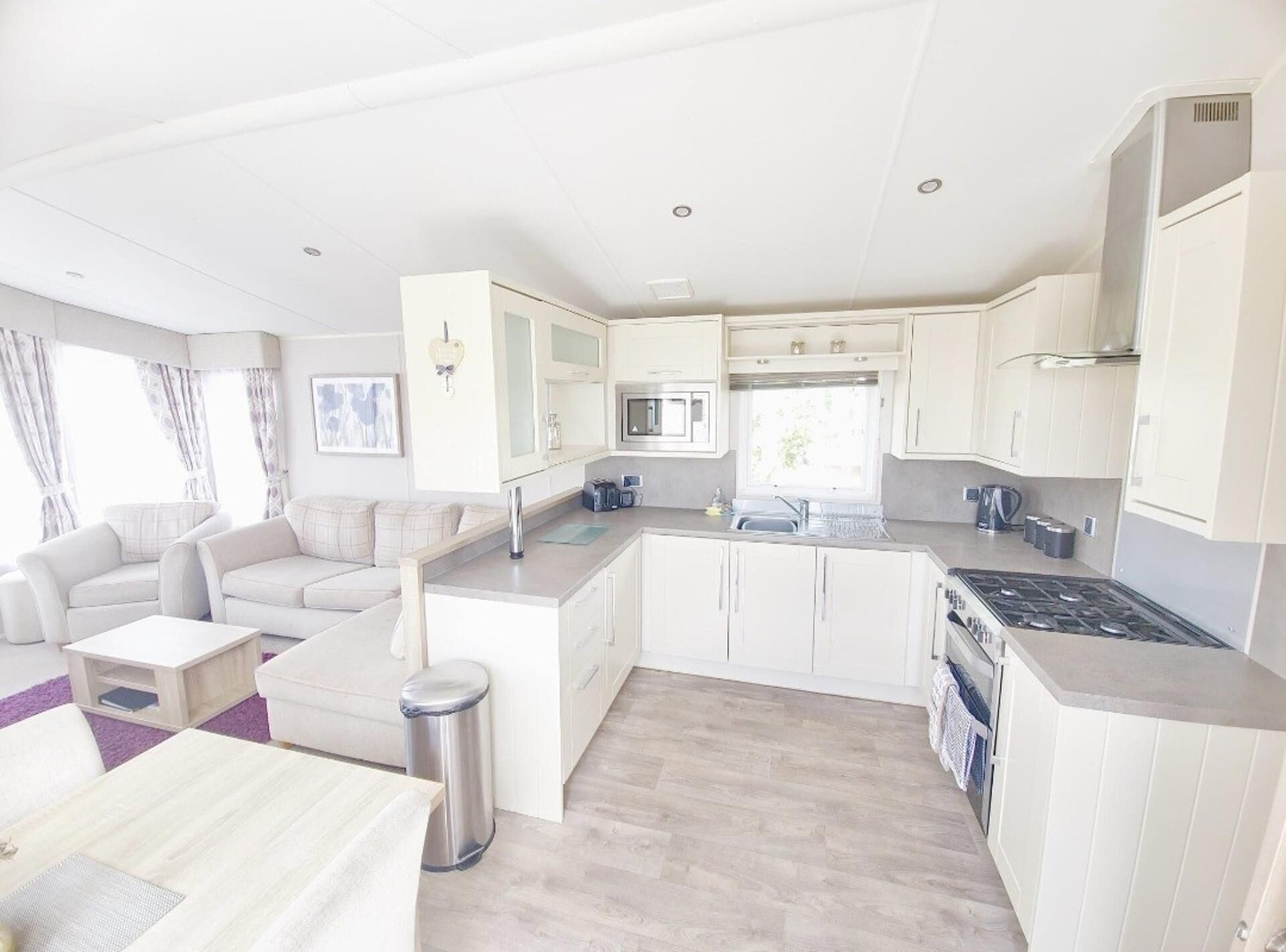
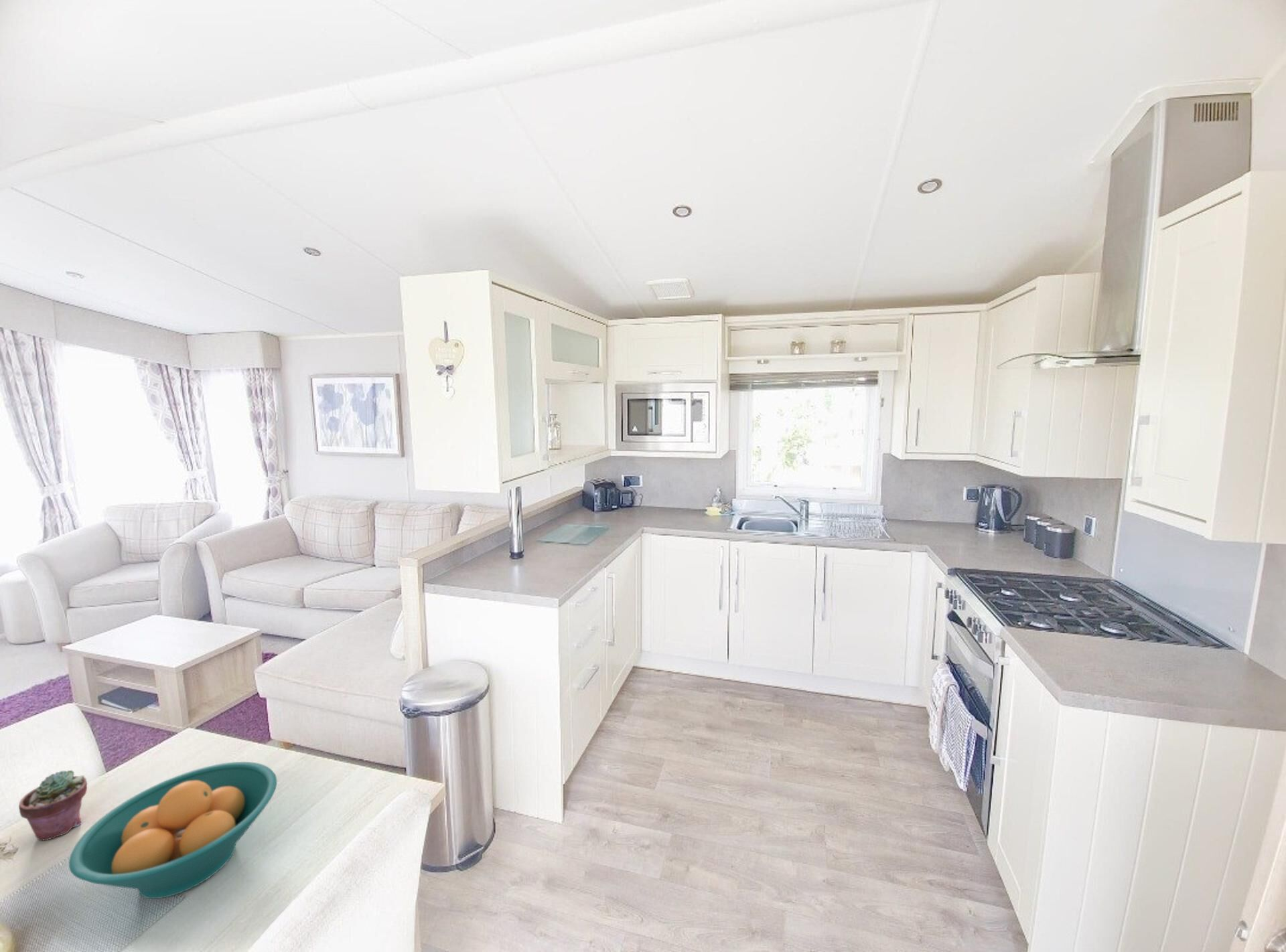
+ potted succulent [18,769,88,841]
+ fruit bowl [68,761,278,899]
